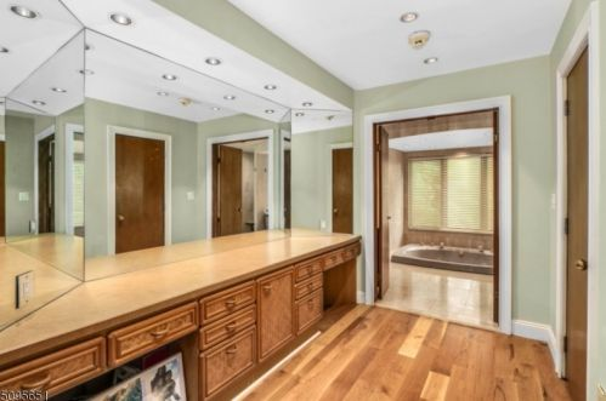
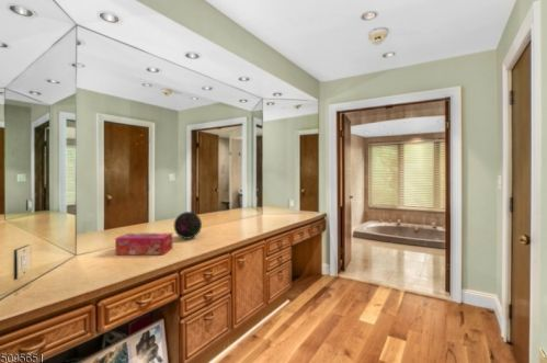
+ tissue box [114,232,173,256]
+ decorative orb [173,211,203,240]
